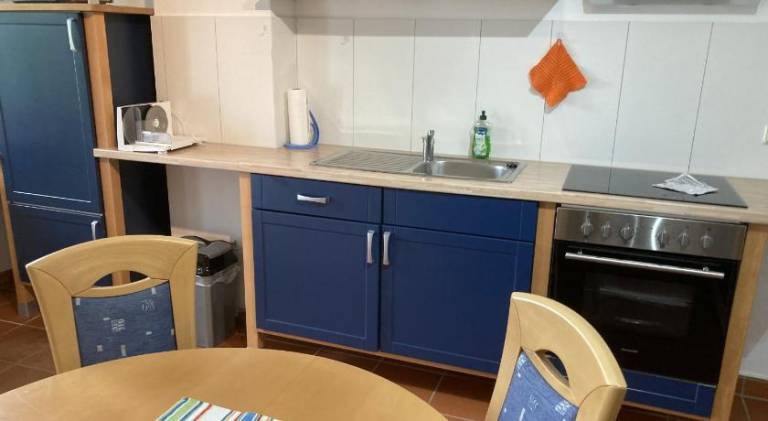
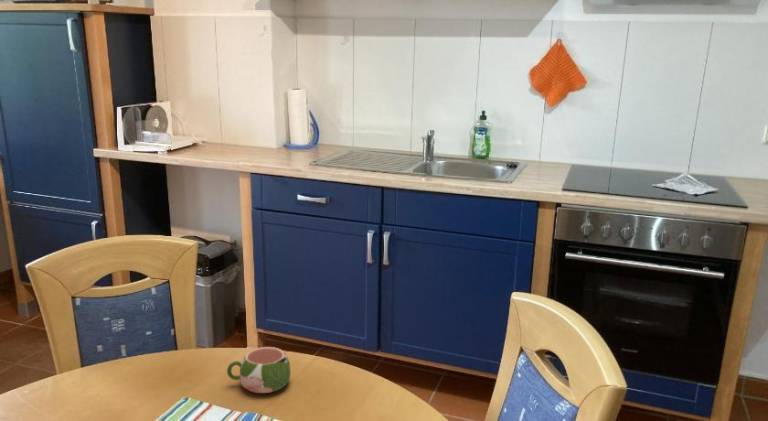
+ mug [226,346,292,394]
